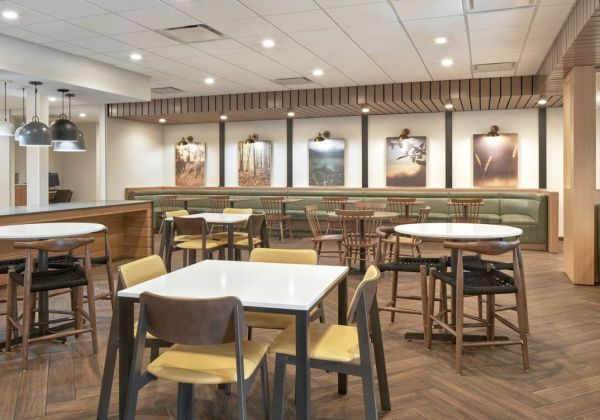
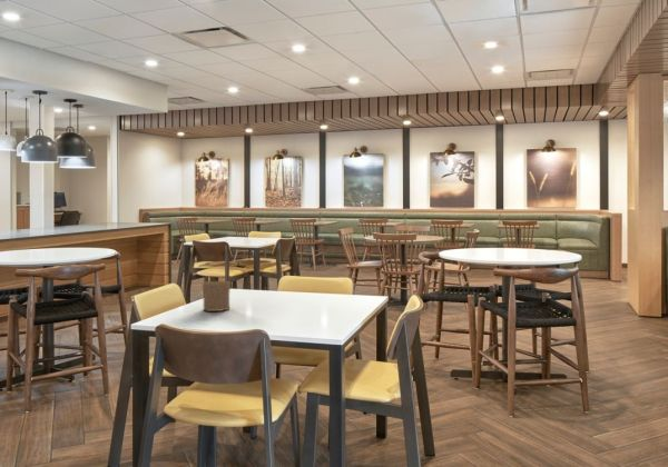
+ cup [200,280,232,312]
